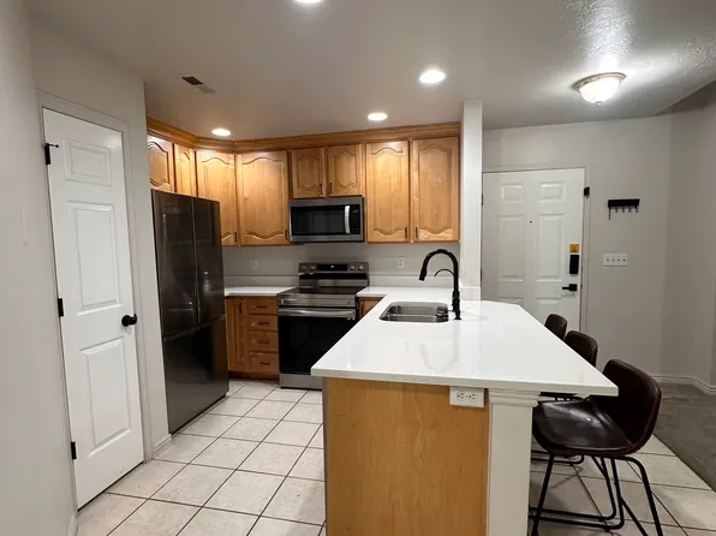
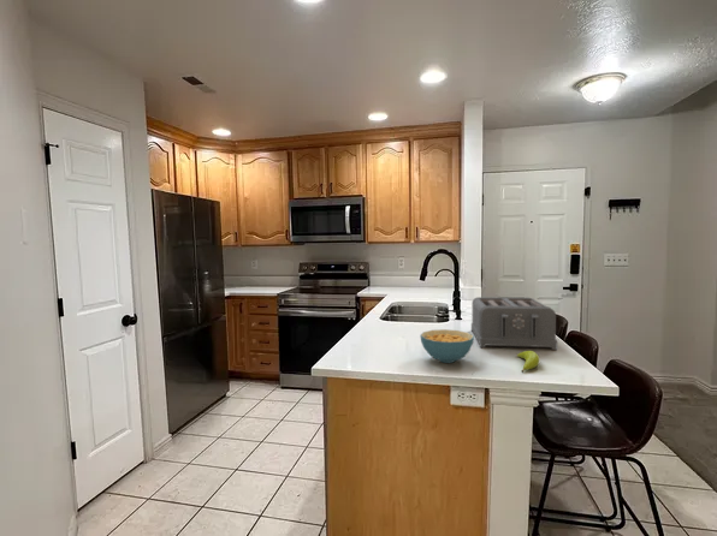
+ cereal bowl [419,328,475,364]
+ toaster [470,296,558,351]
+ banana [516,350,540,374]
